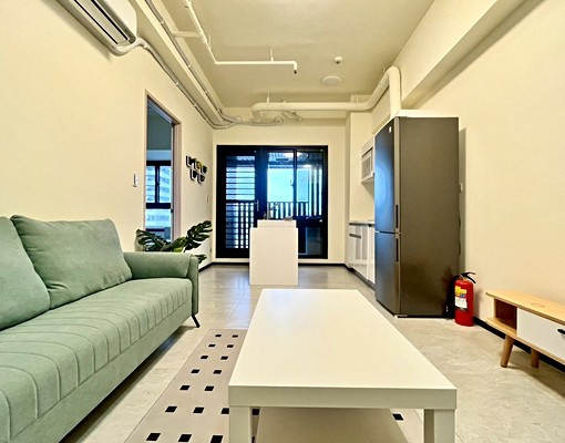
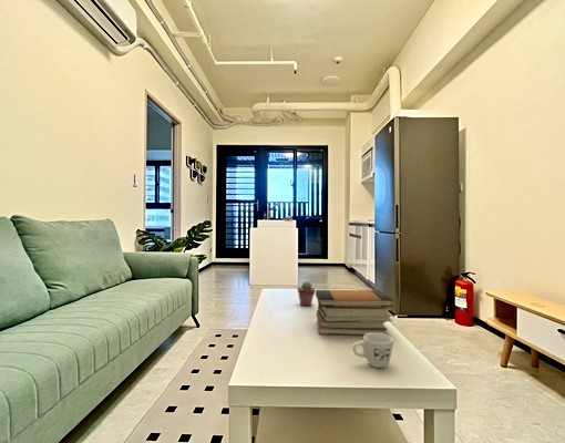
+ potted succulent [297,280,317,307]
+ mug [351,333,394,369]
+ book stack [315,289,394,337]
